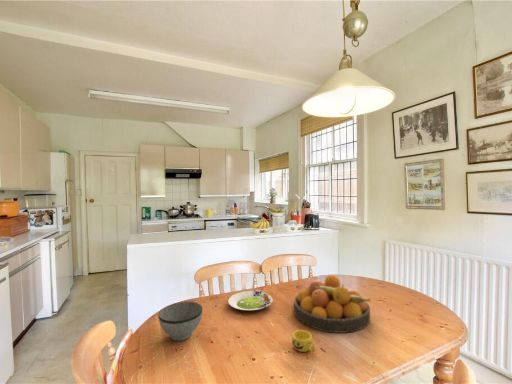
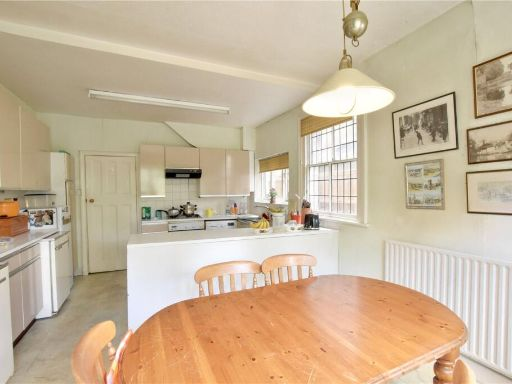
- fruit bowl [293,274,372,334]
- cup [291,329,316,353]
- bowl [157,301,203,342]
- salad plate [227,289,273,311]
